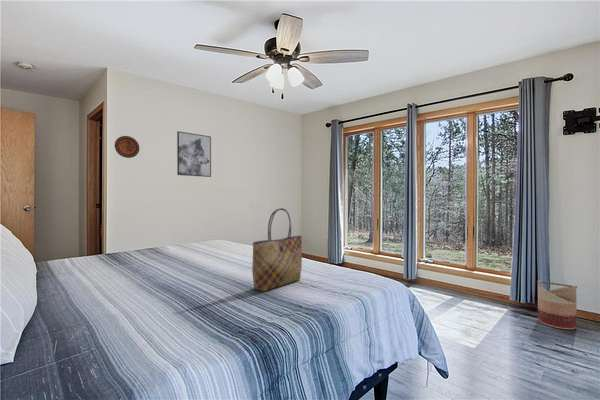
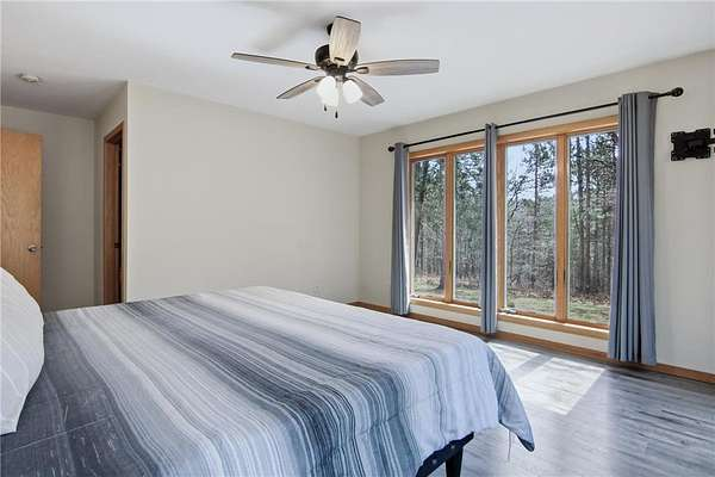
- decorative plate [114,135,140,159]
- wall art [176,130,212,178]
- basket [536,280,578,330]
- tote bag [251,207,303,293]
